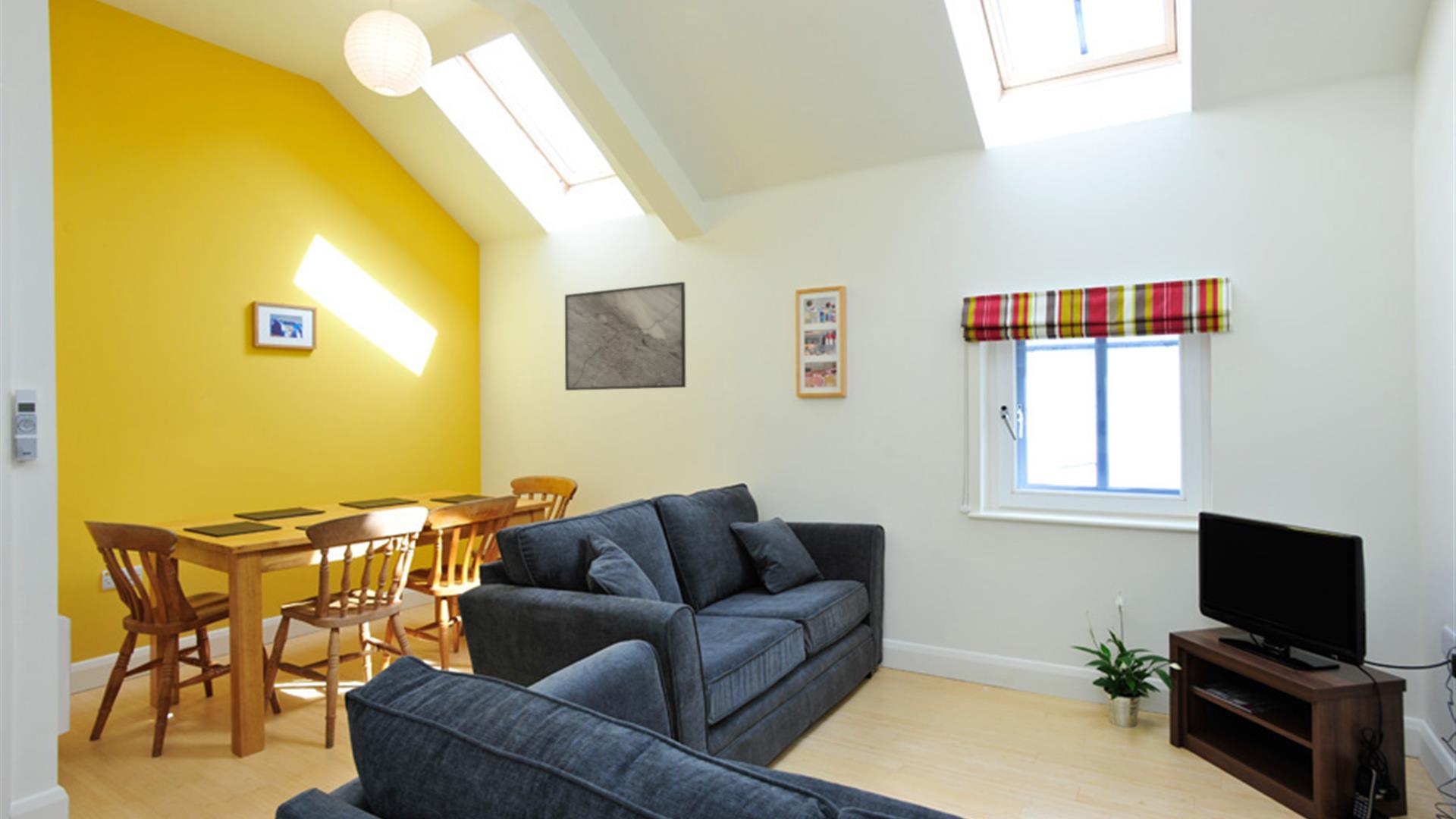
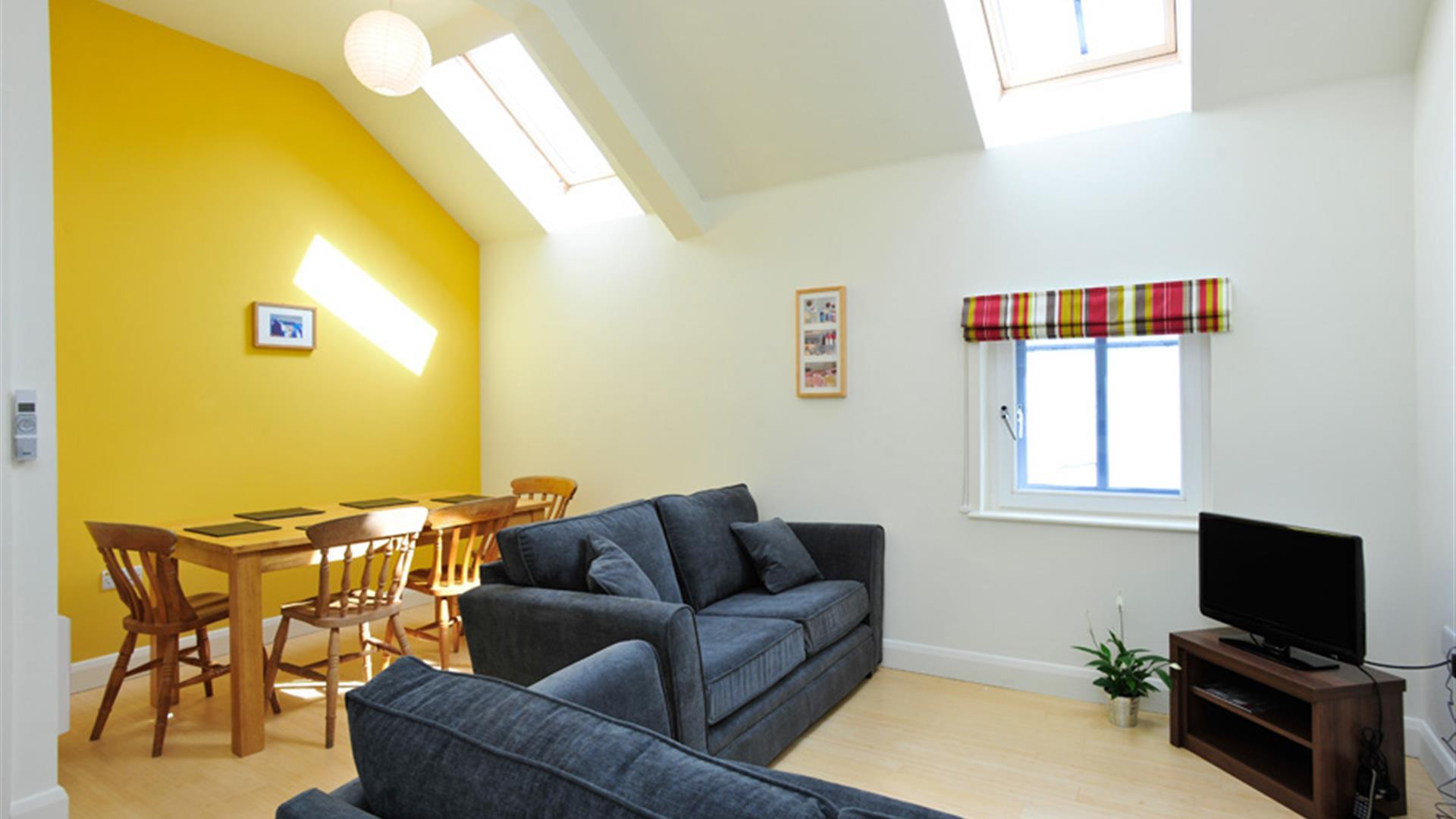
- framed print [564,281,686,391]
